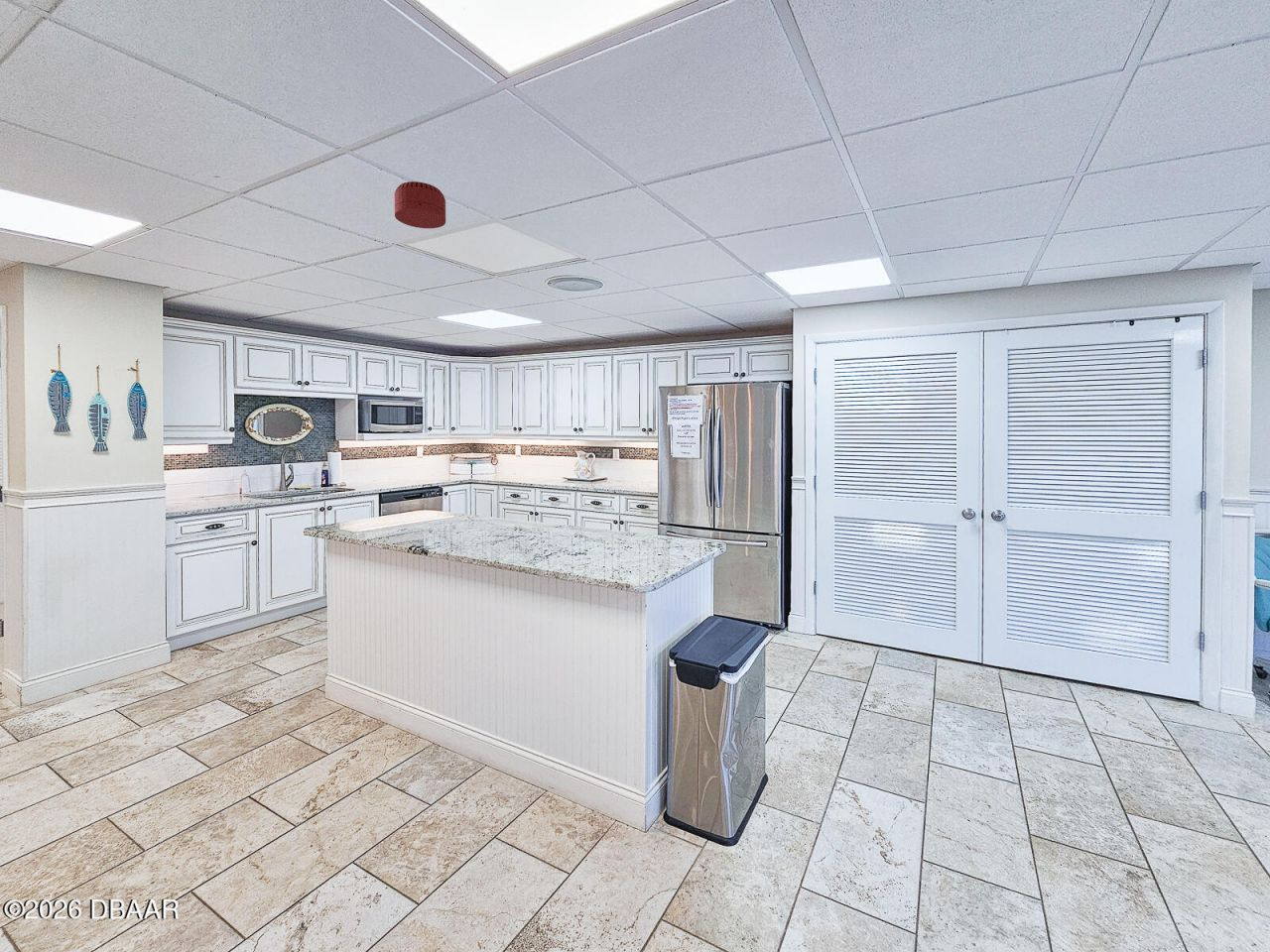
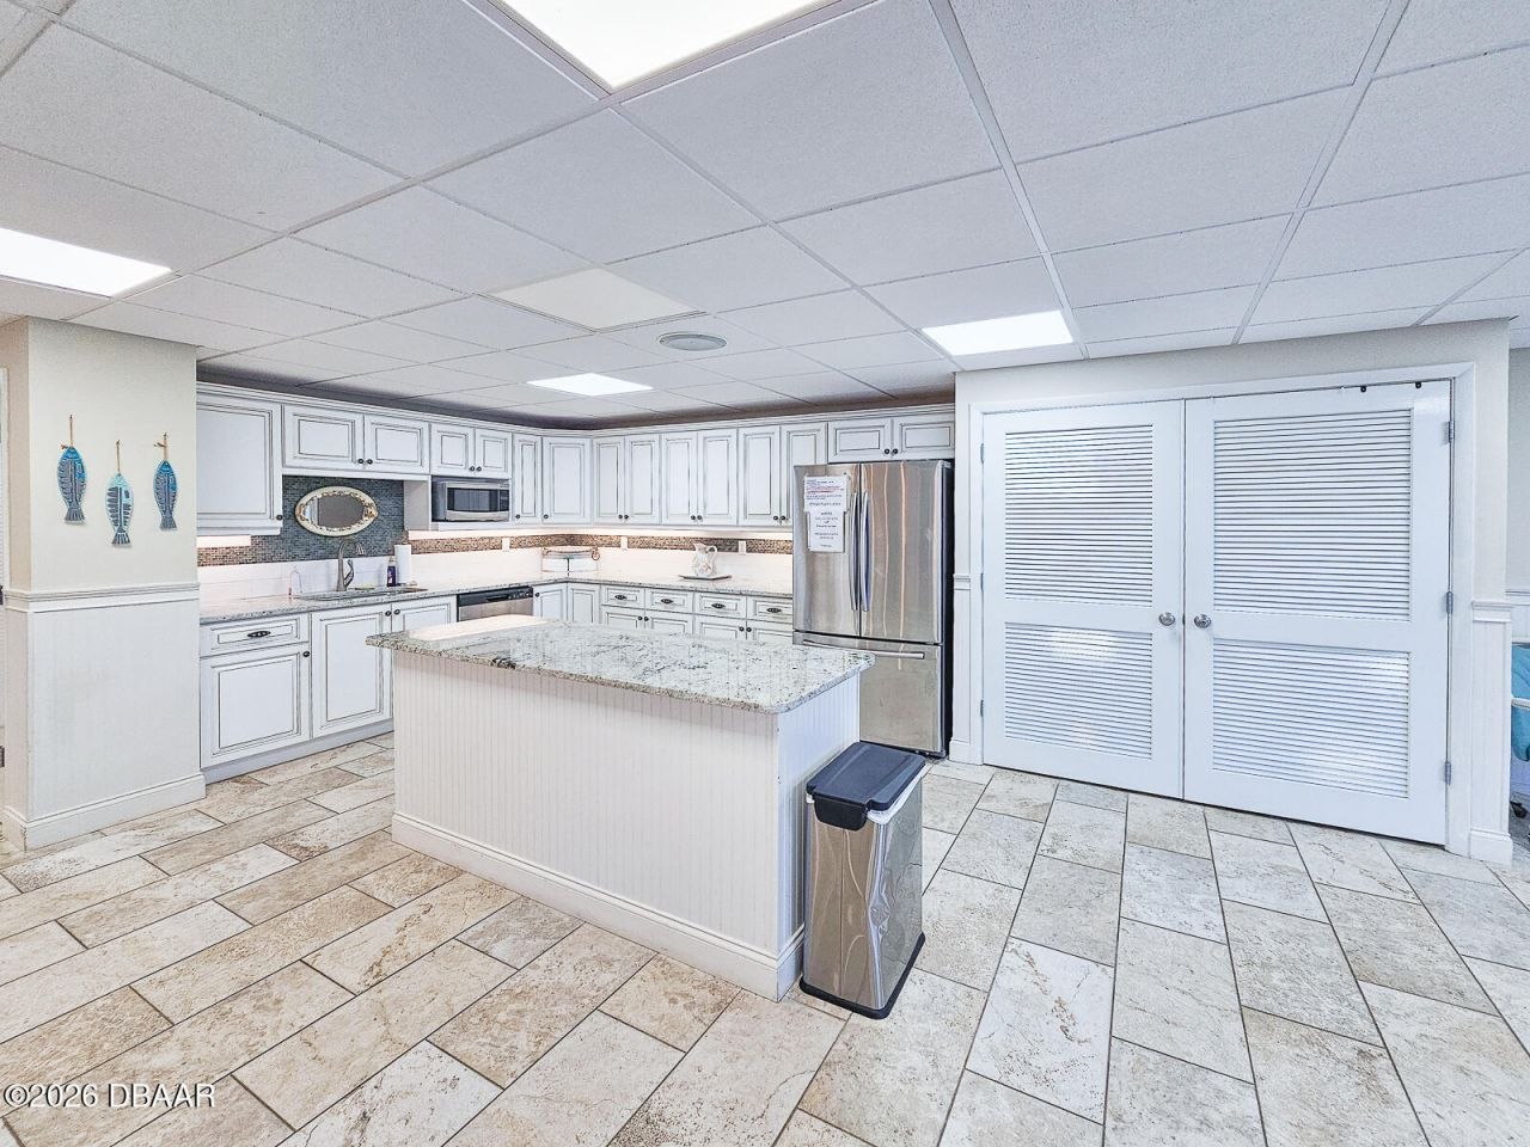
- smoke detector [394,180,446,229]
